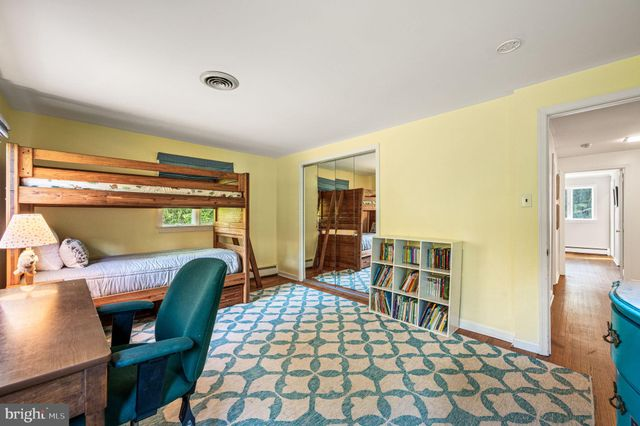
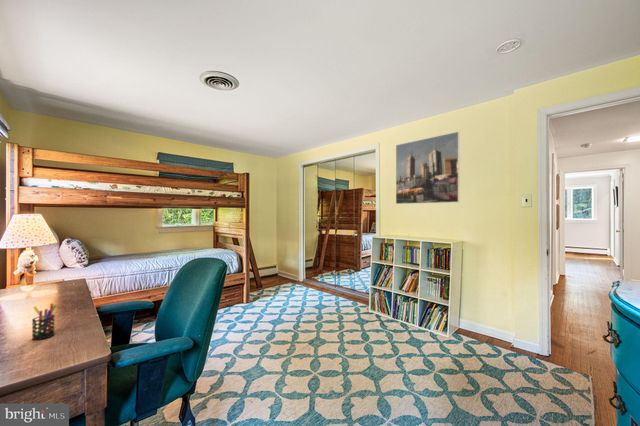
+ pen holder [31,302,58,341]
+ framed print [395,131,461,205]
